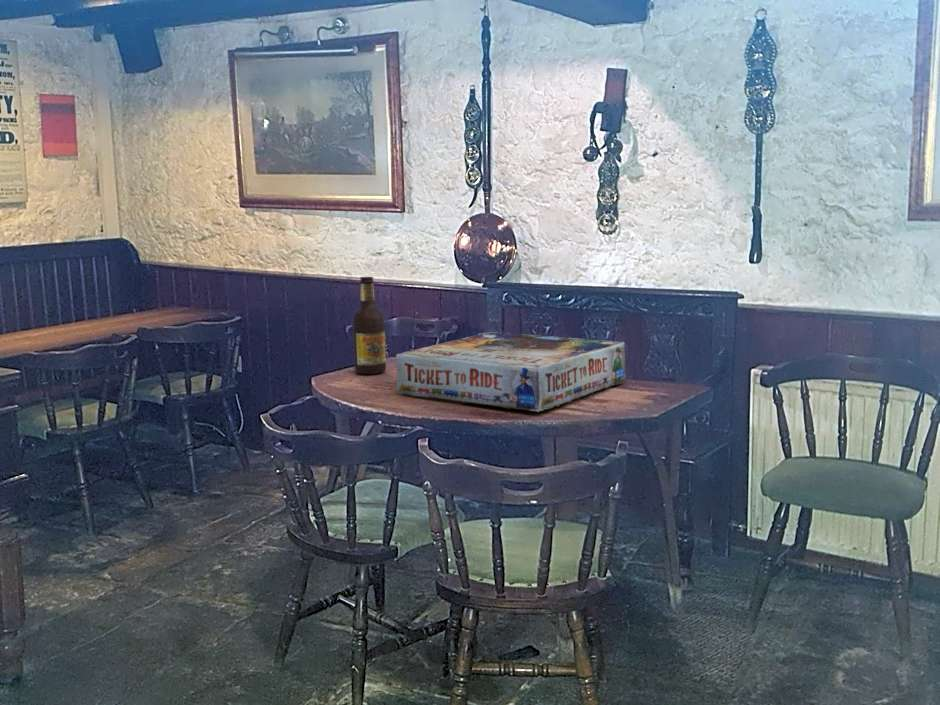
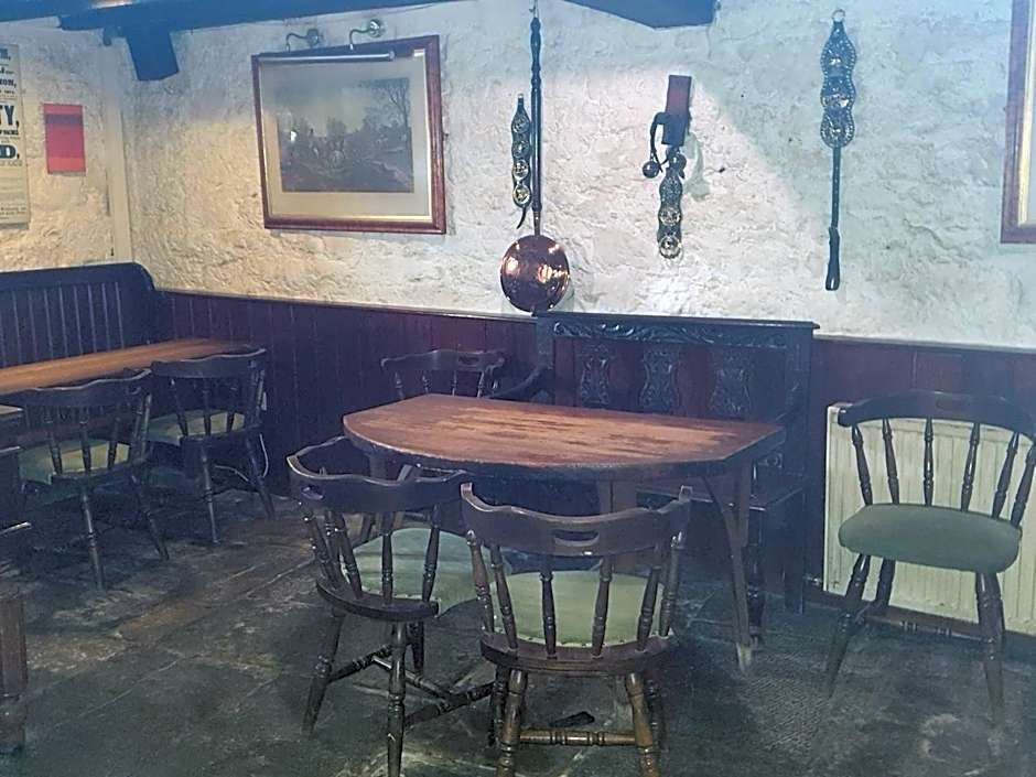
- board game [395,331,626,413]
- beer bottle [352,276,387,375]
